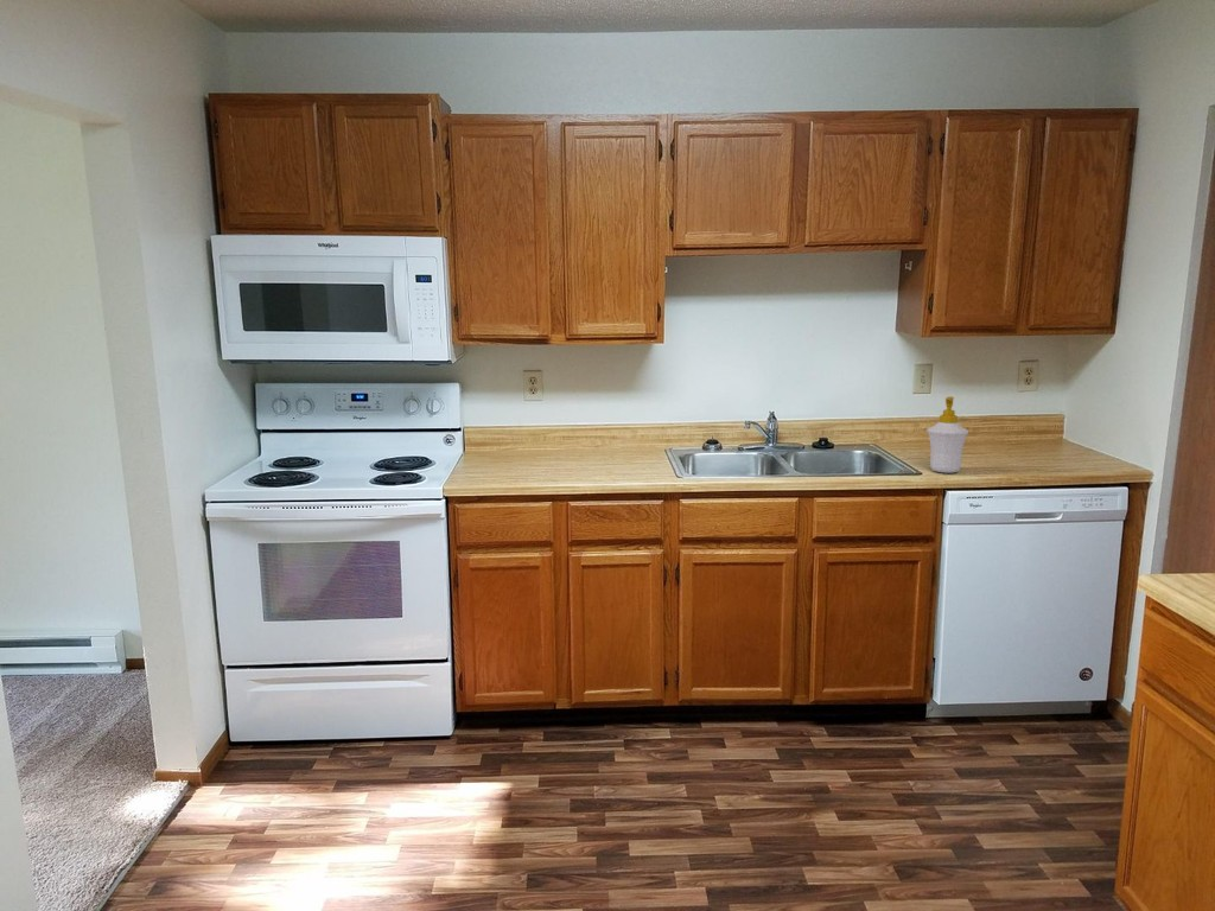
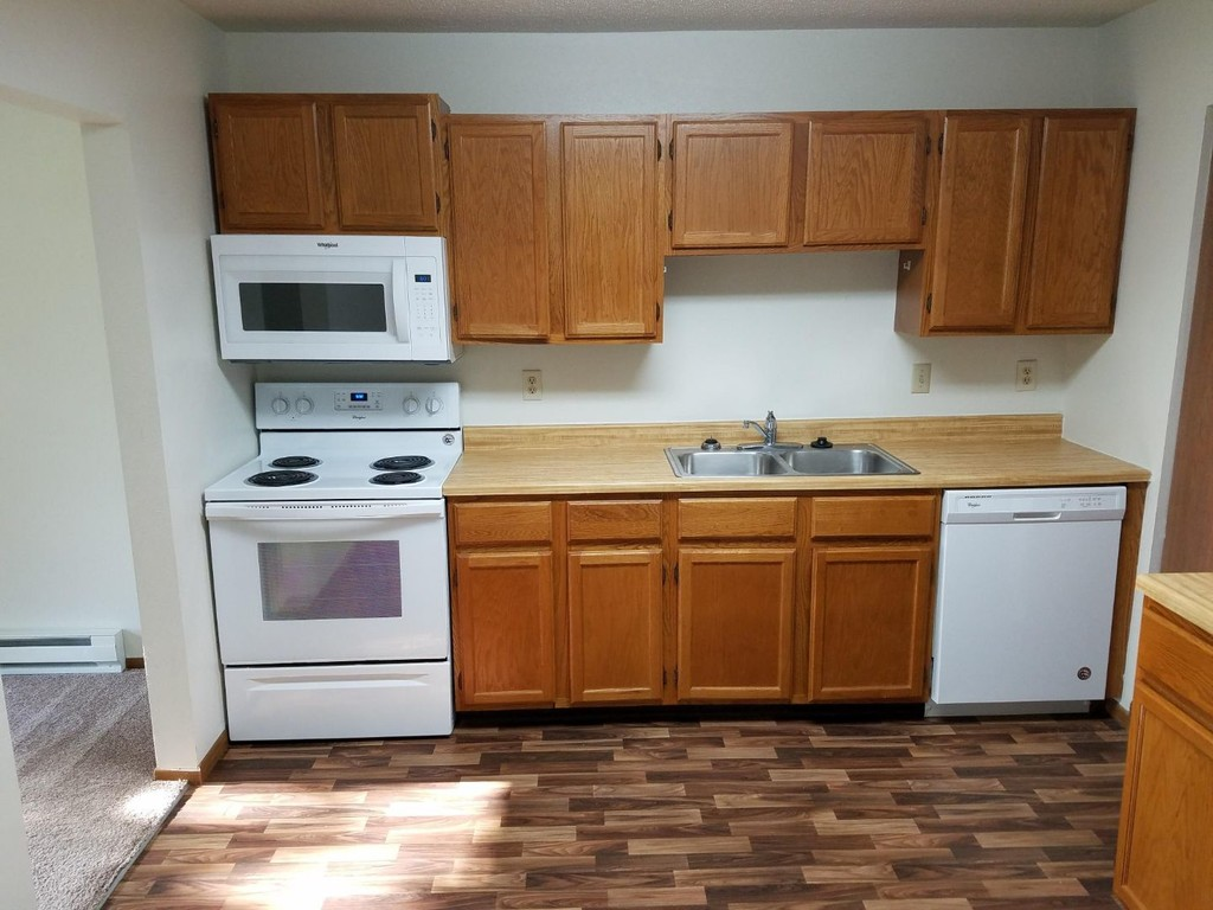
- soap bottle [927,395,969,474]
